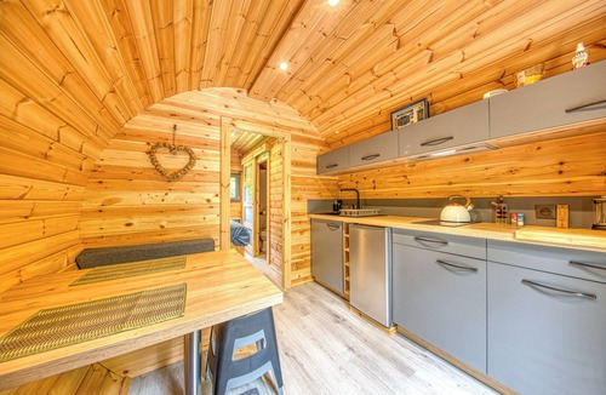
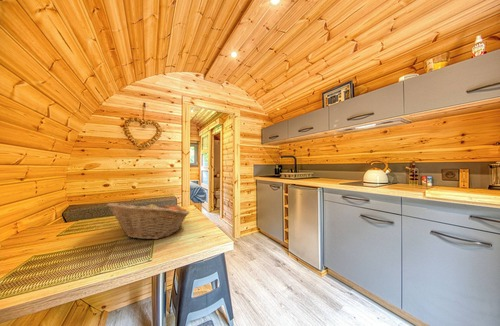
+ fruit basket [106,201,190,240]
